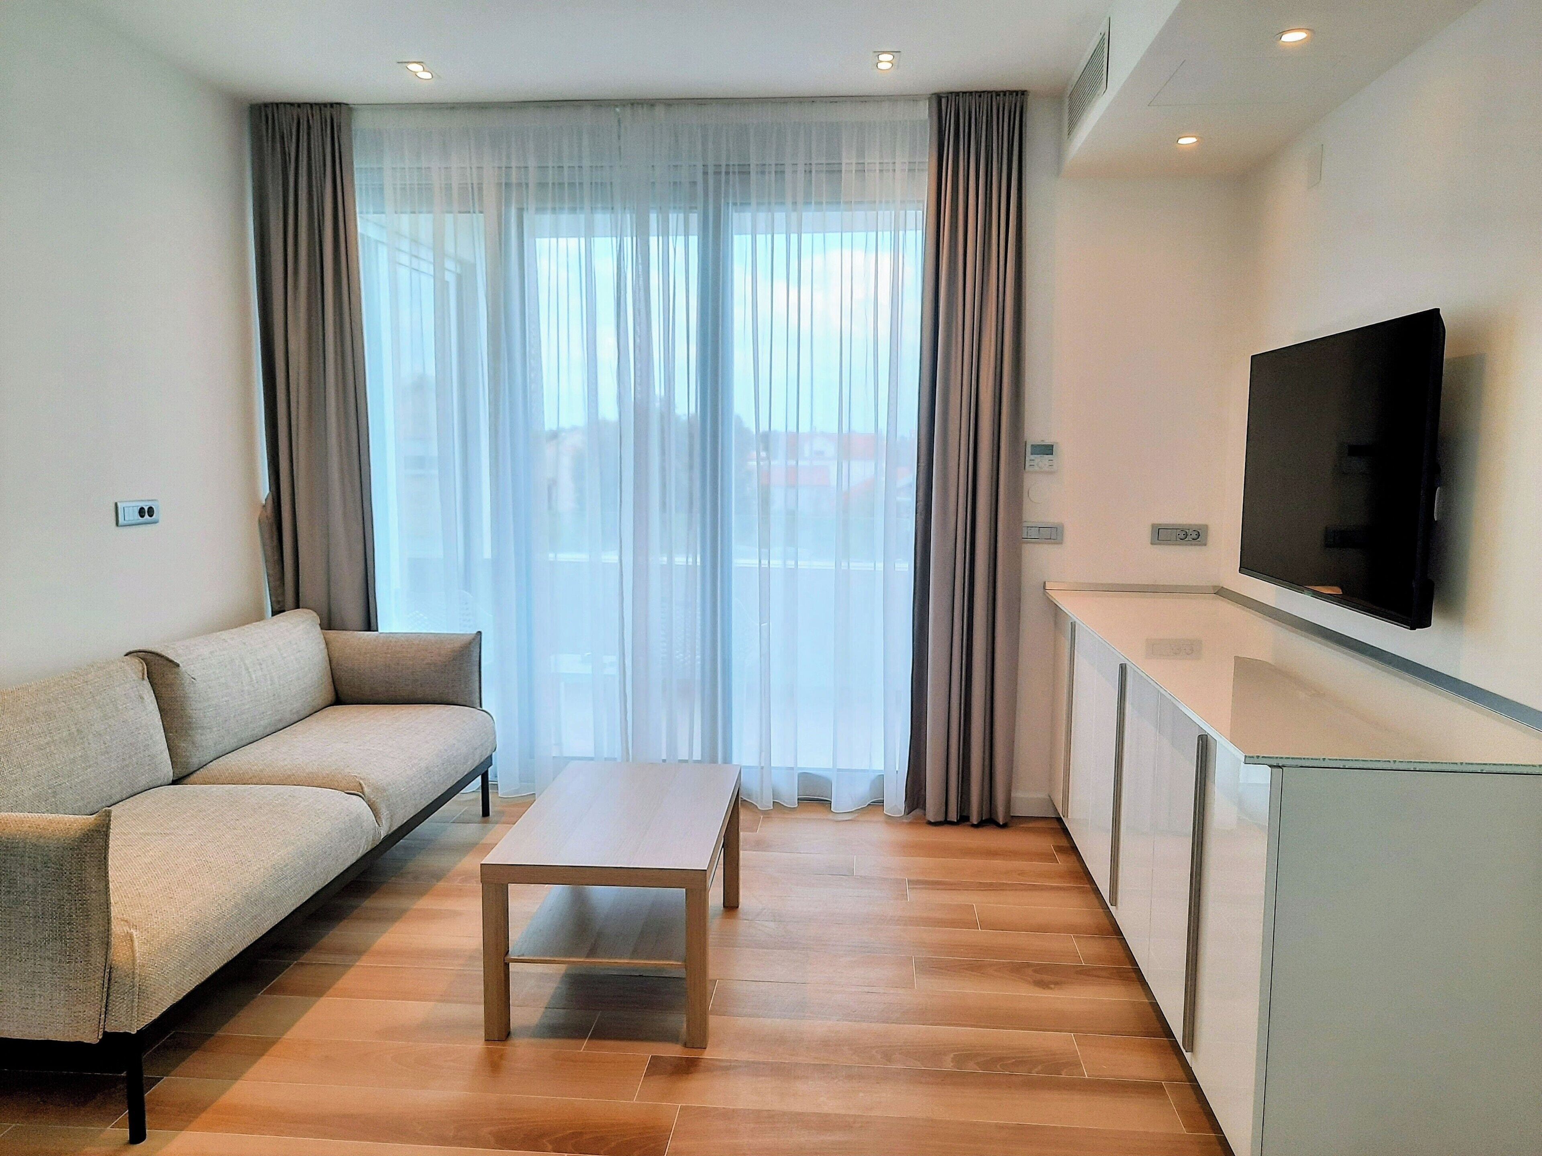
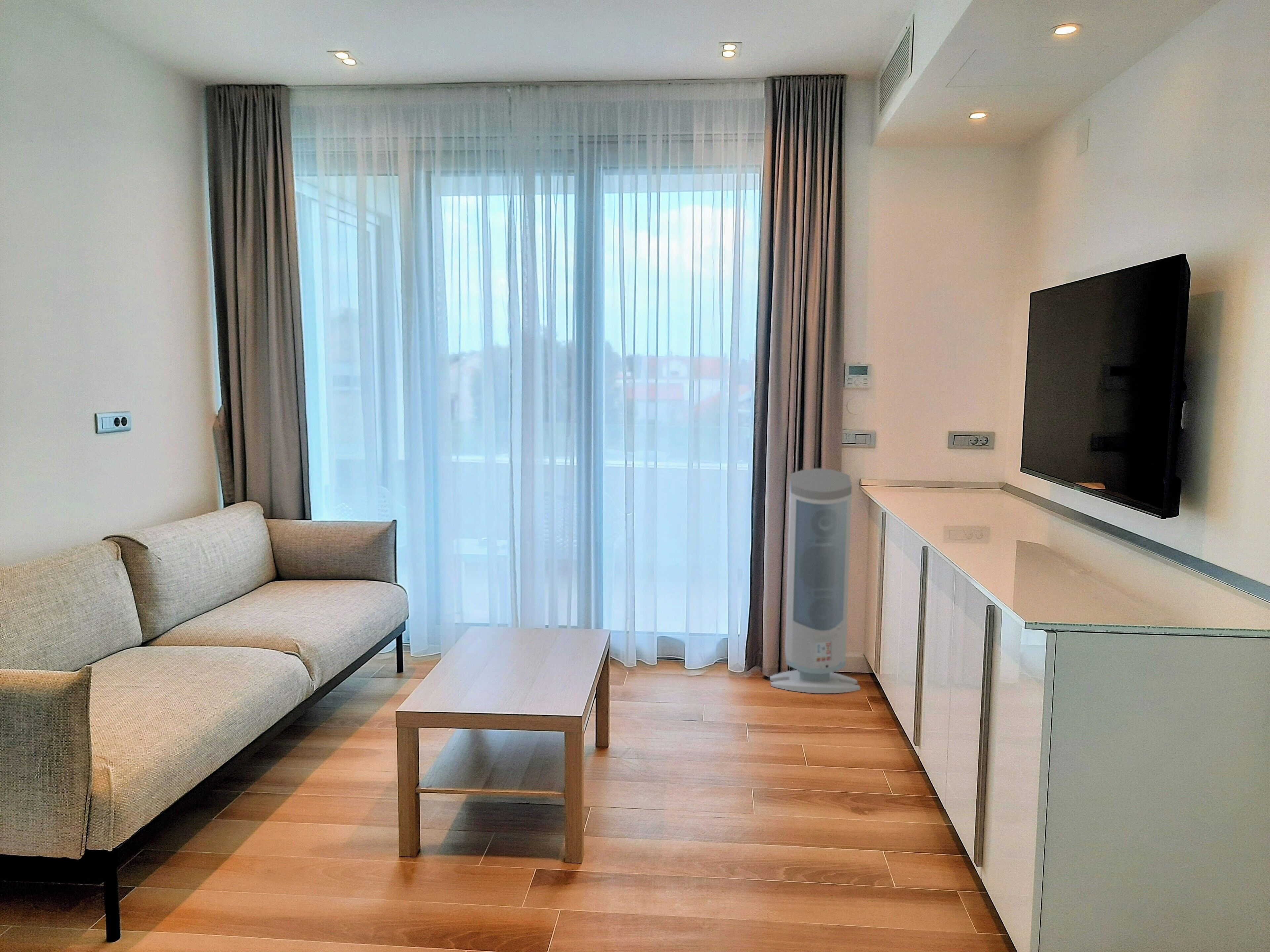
+ air purifier [769,468,861,694]
